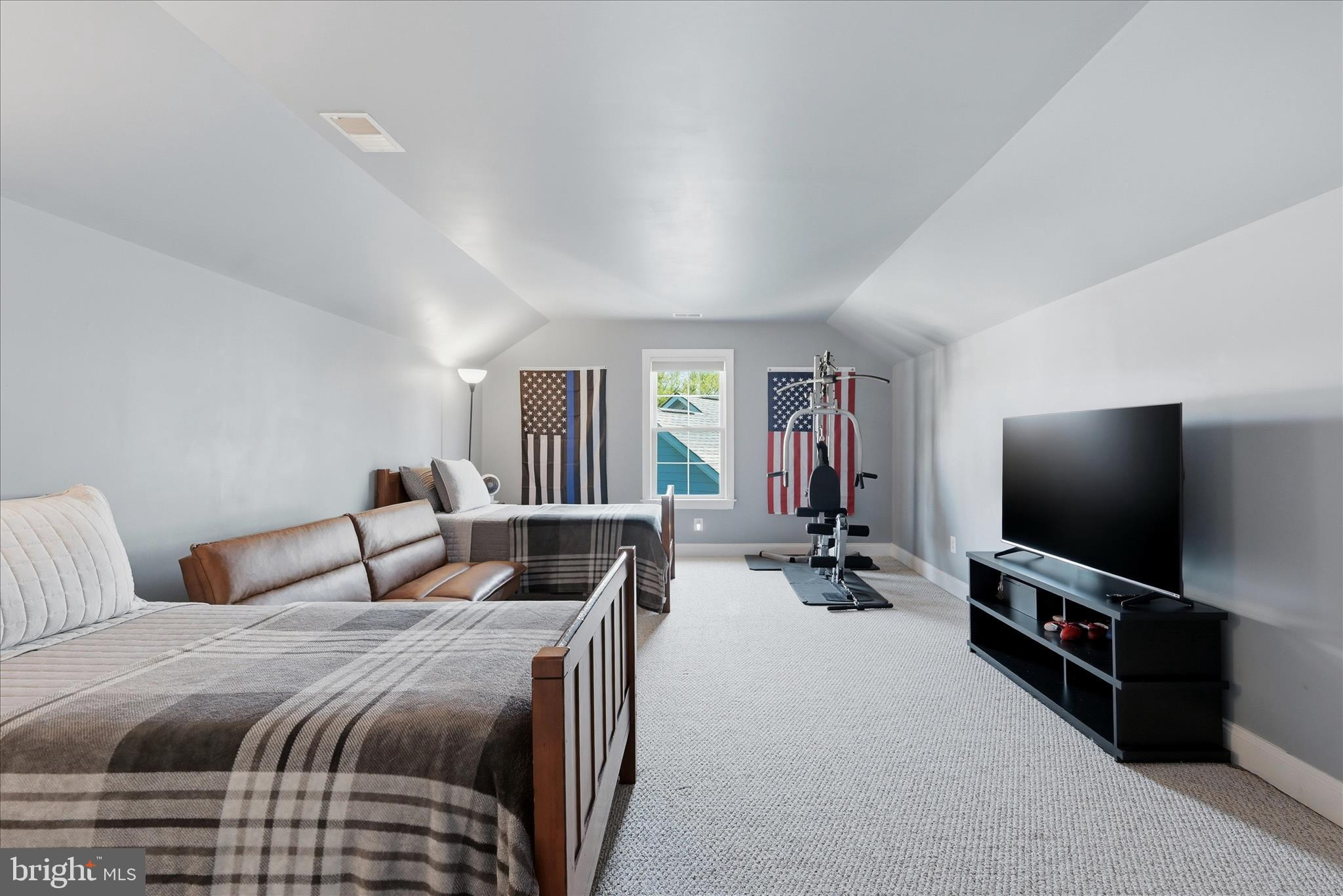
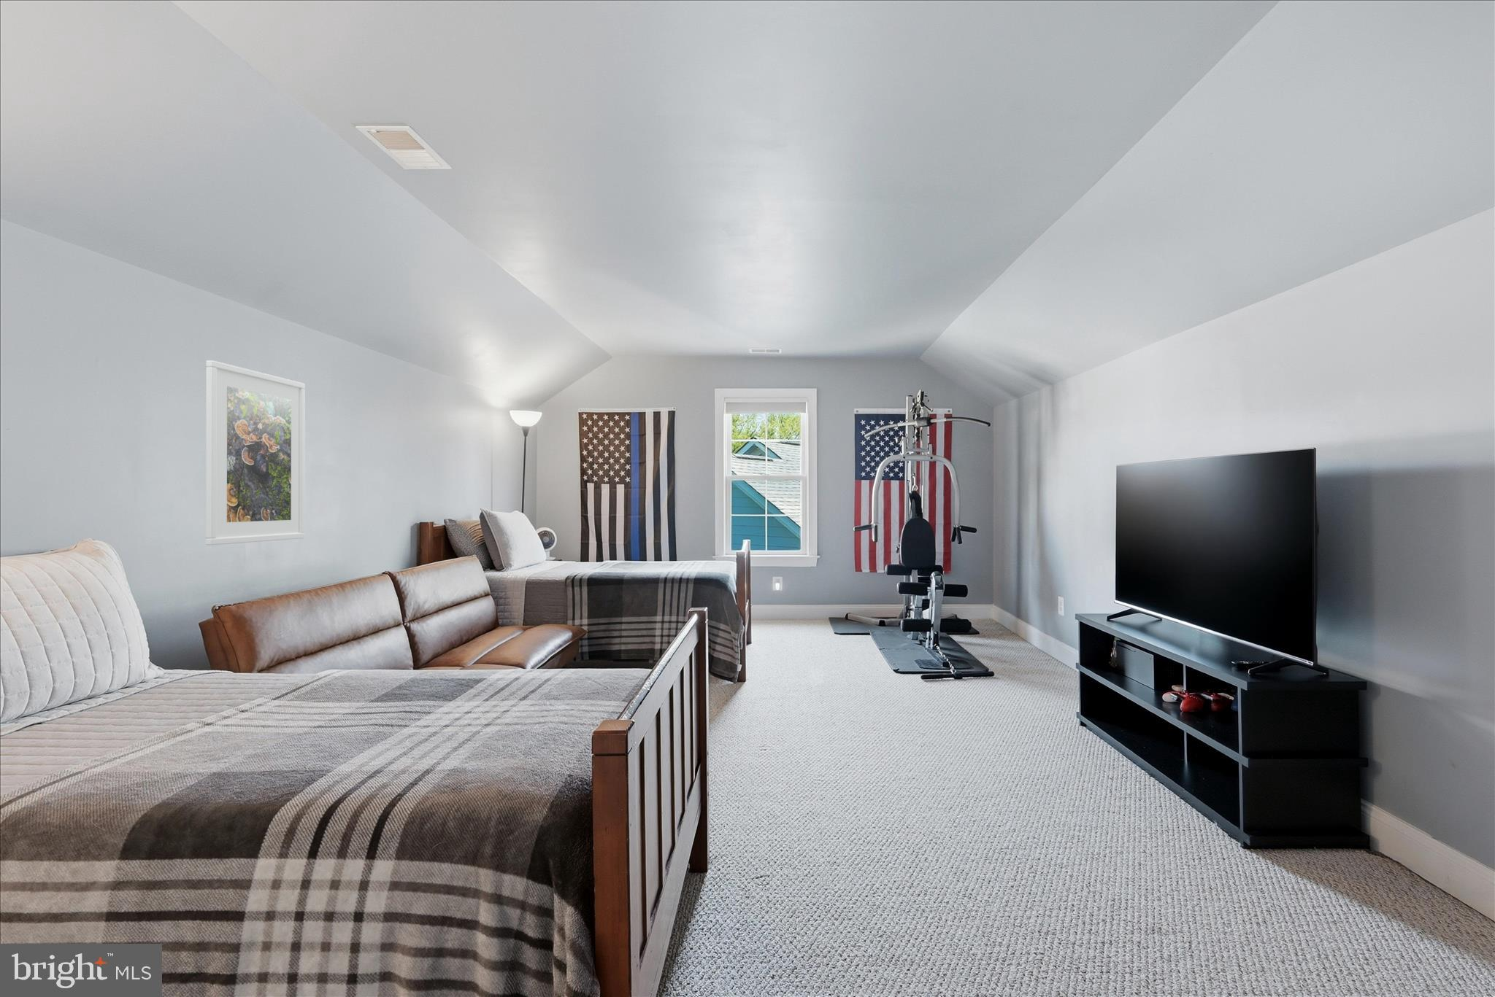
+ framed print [205,359,305,545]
